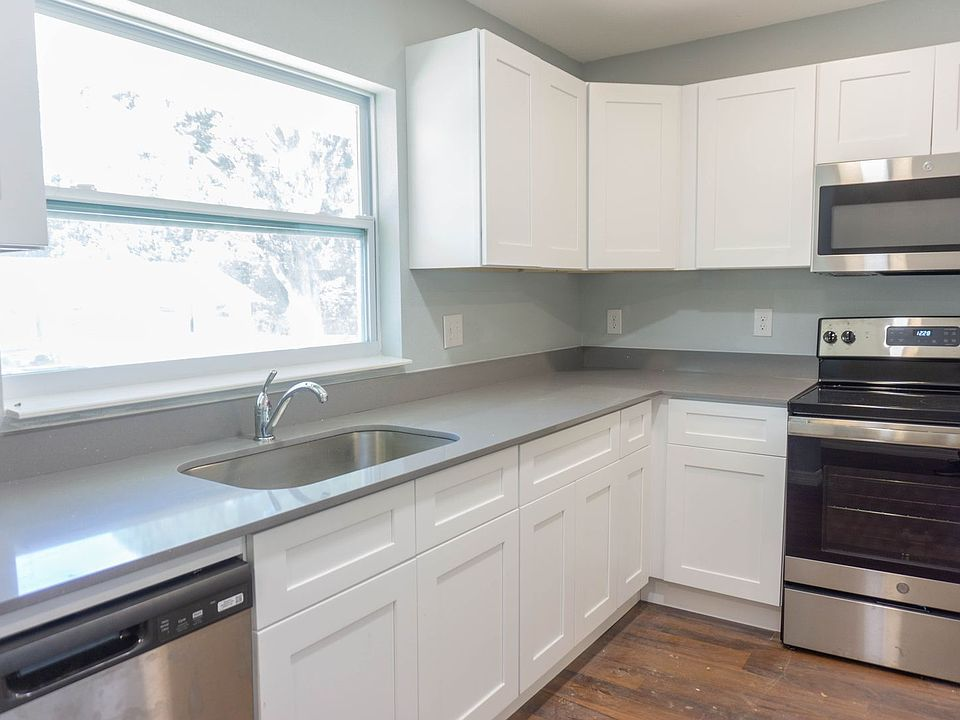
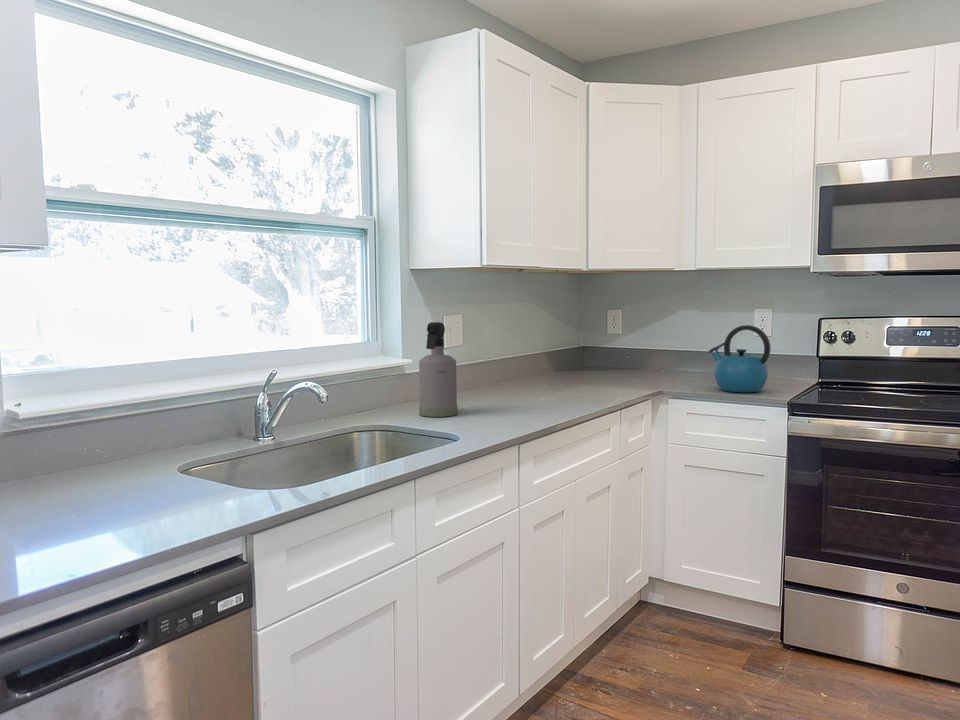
+ kettle [708,324,771,393]
+ spray bottle [418,321,459,418]
